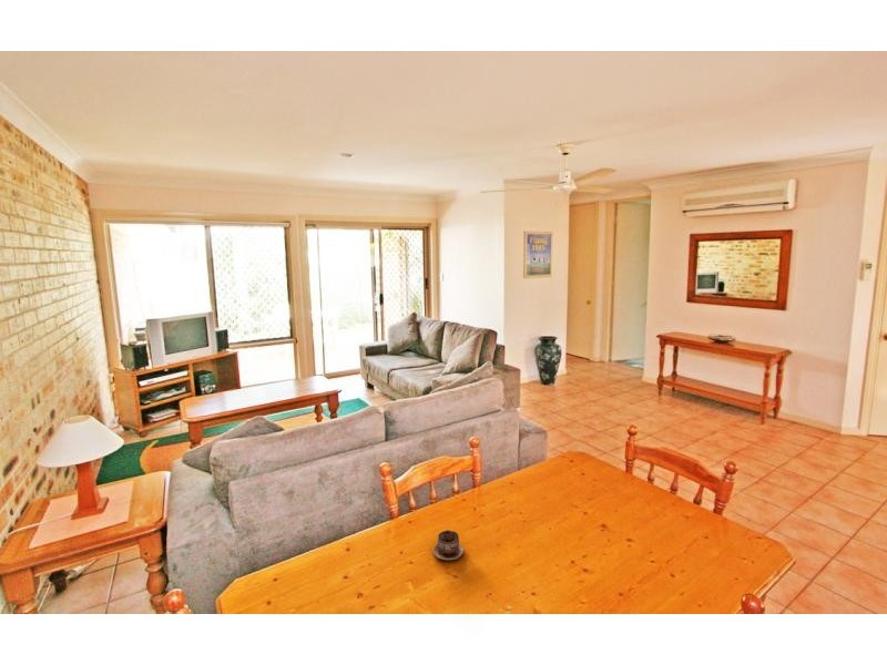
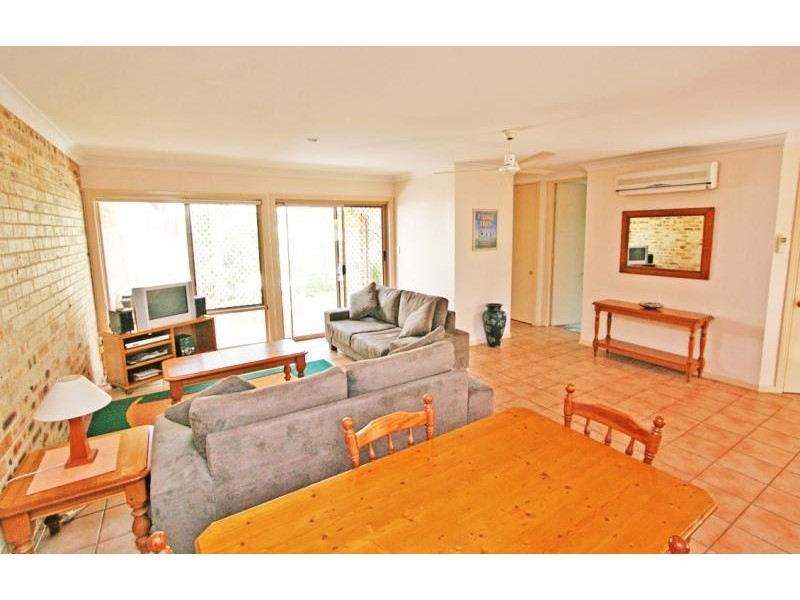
- cup [431,528,465,562]
